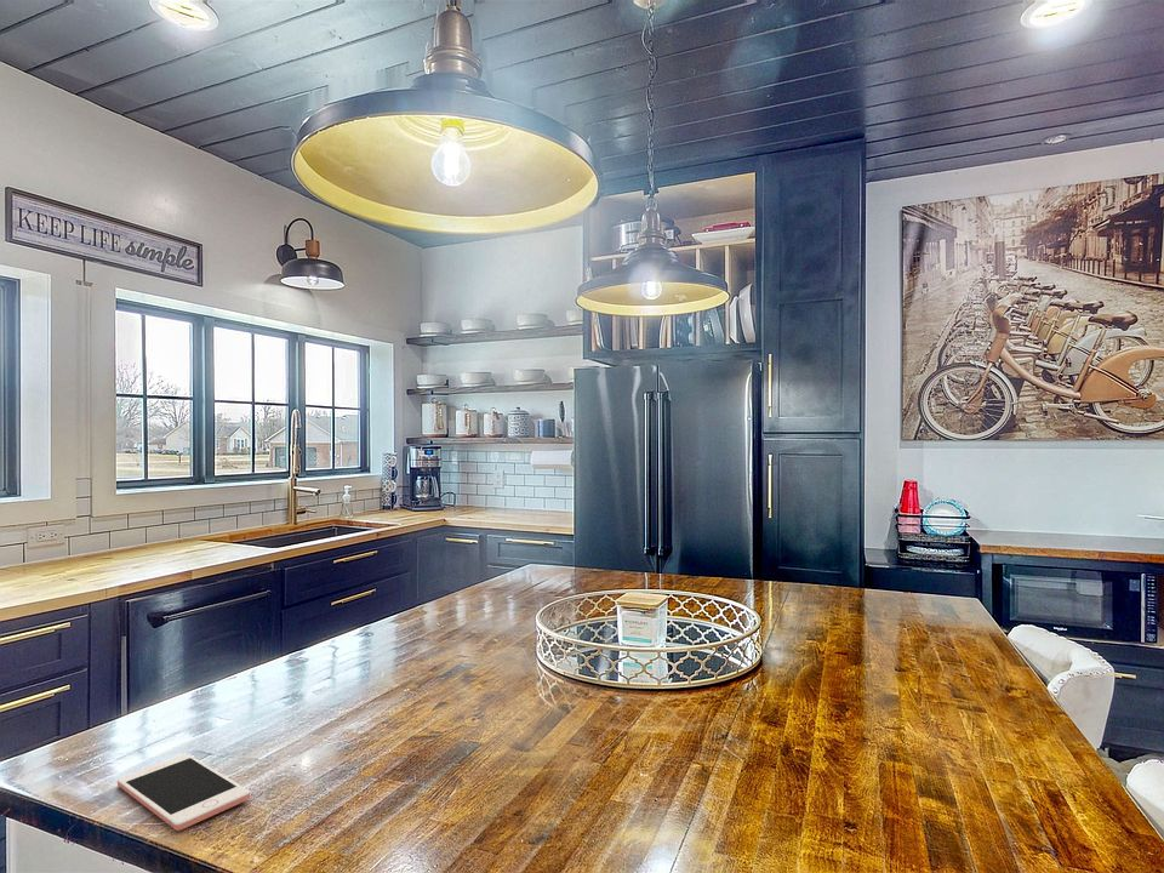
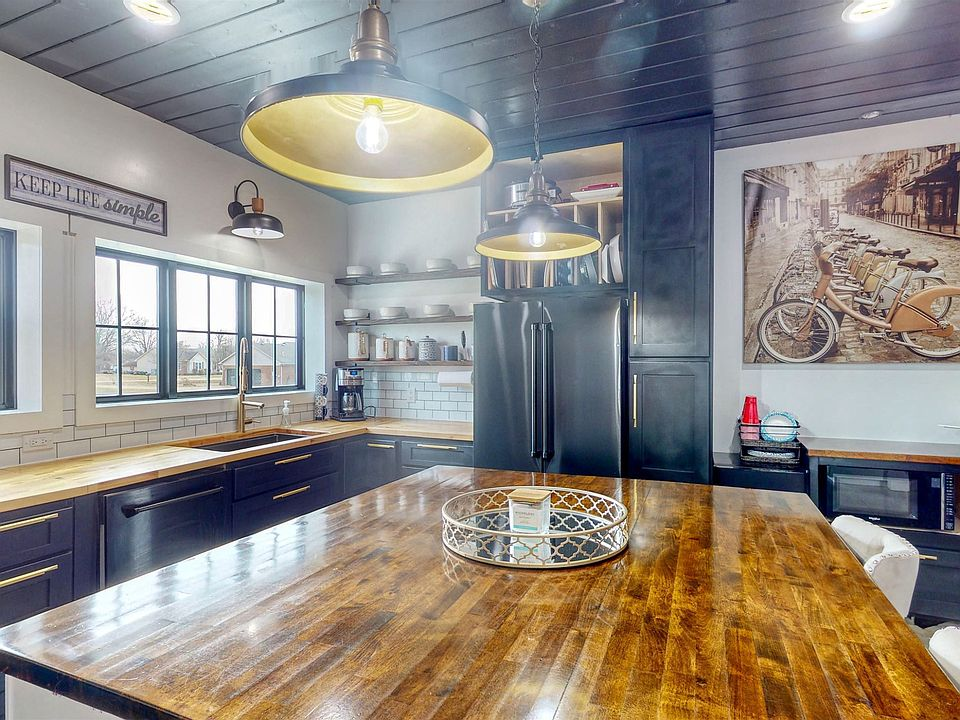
- cell phone [116,753,251,832]
